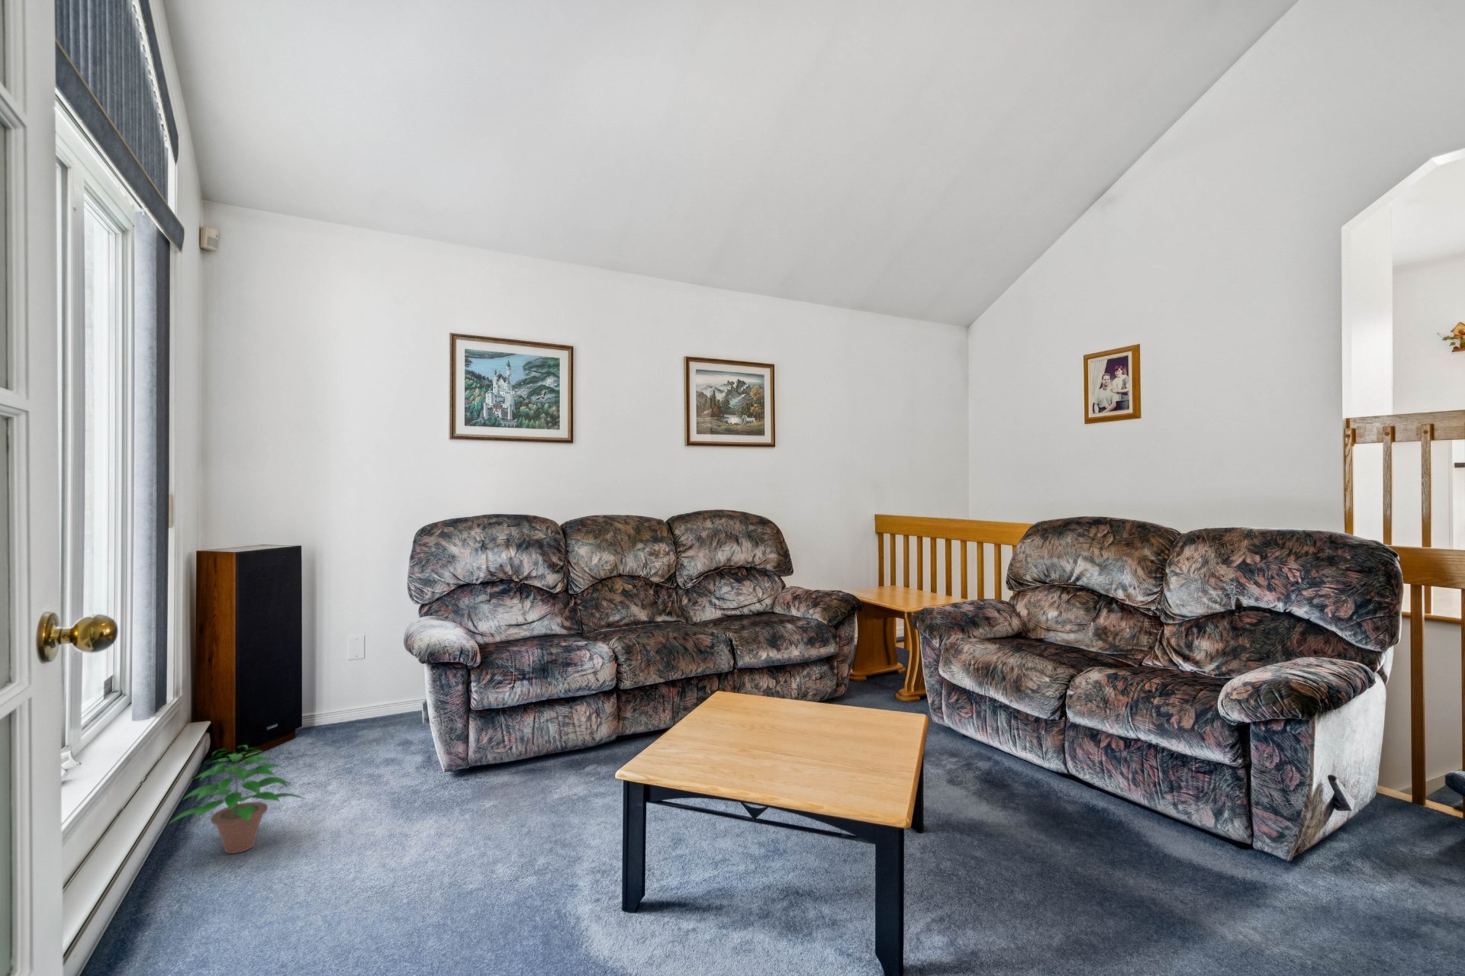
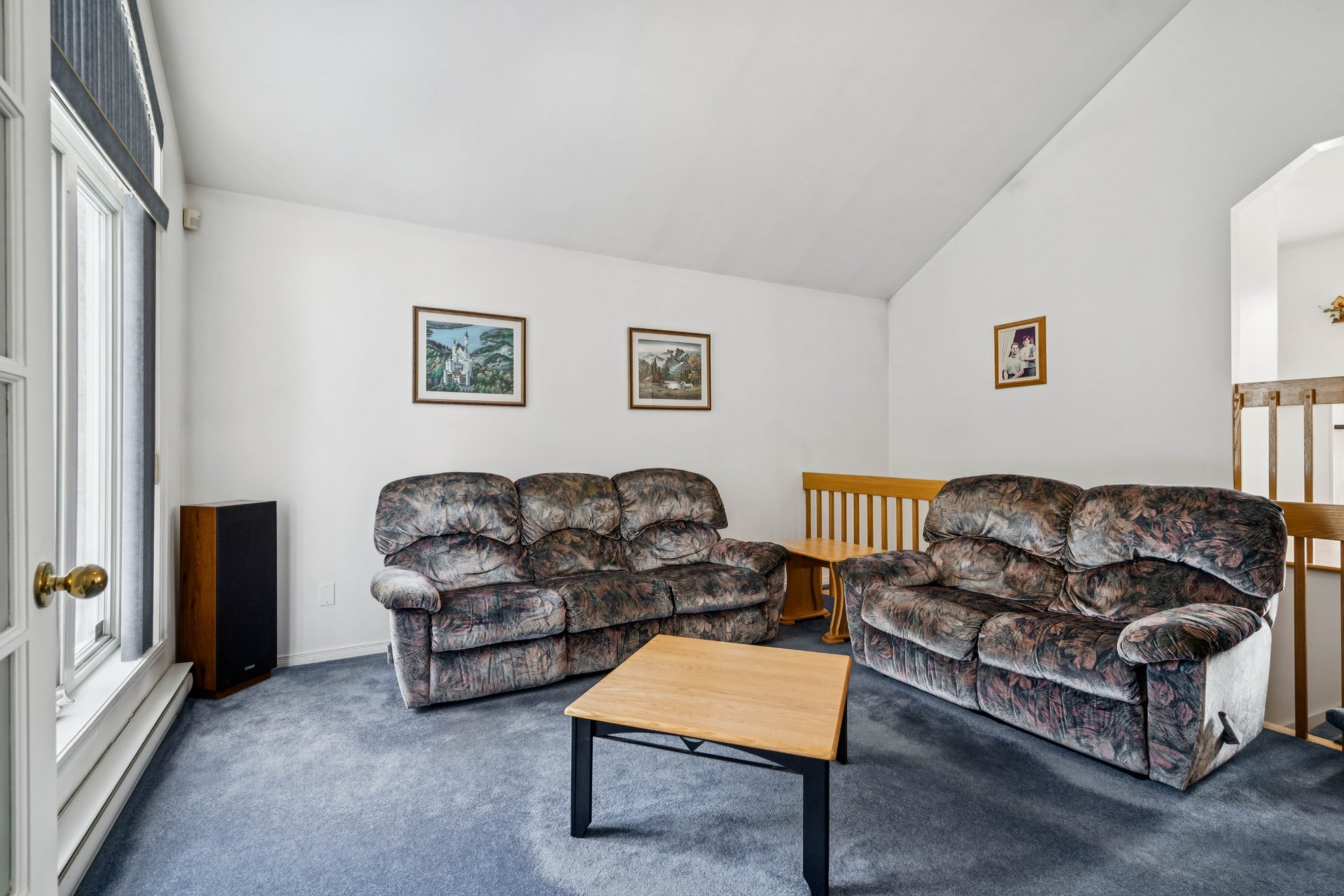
- potted plant [167,744,306,855]
